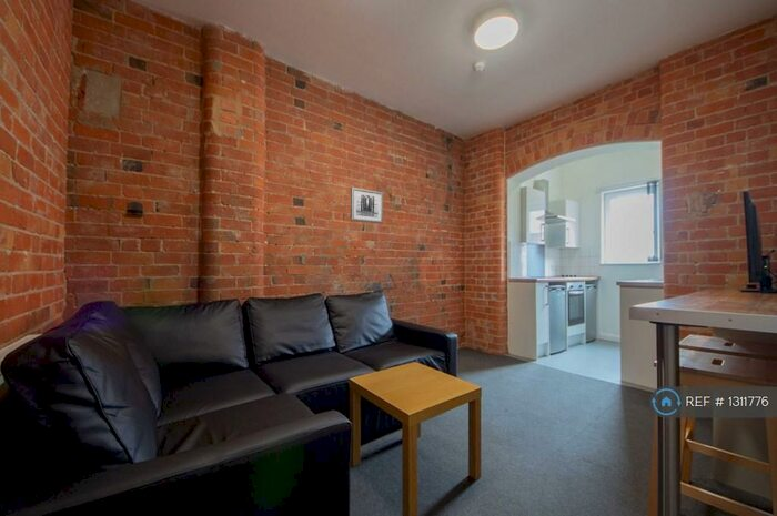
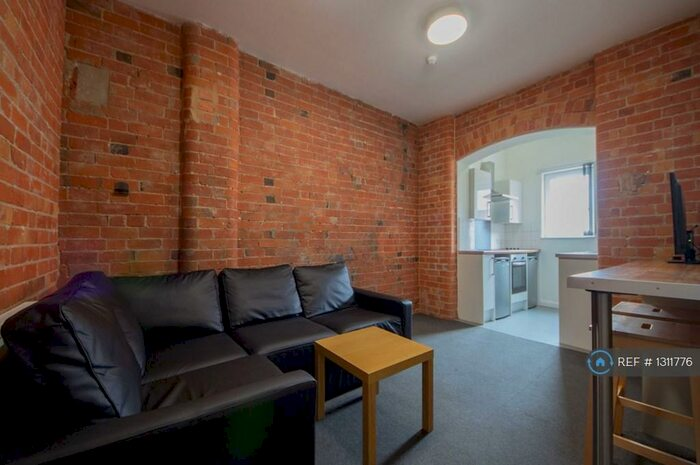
- wall art [350,186,384,224]
